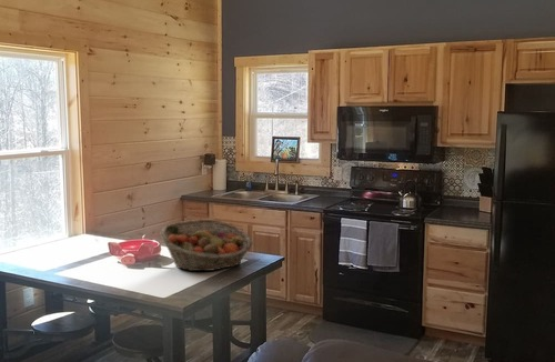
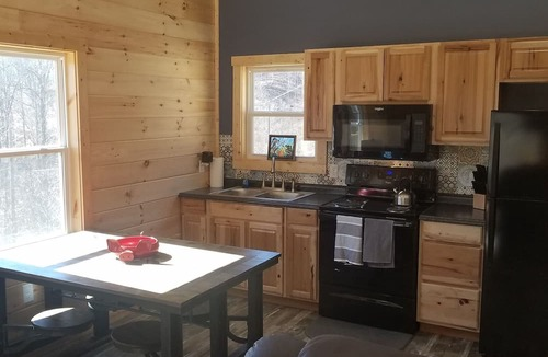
- fruit basket [160,219,253,272]
